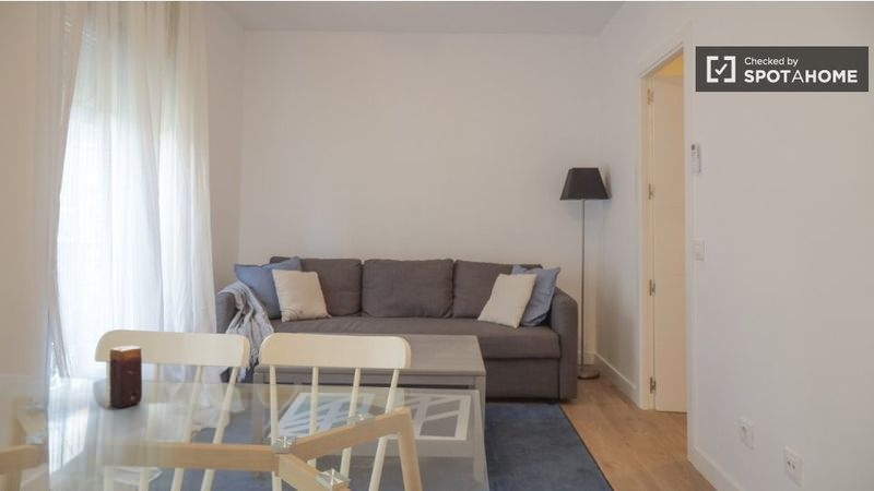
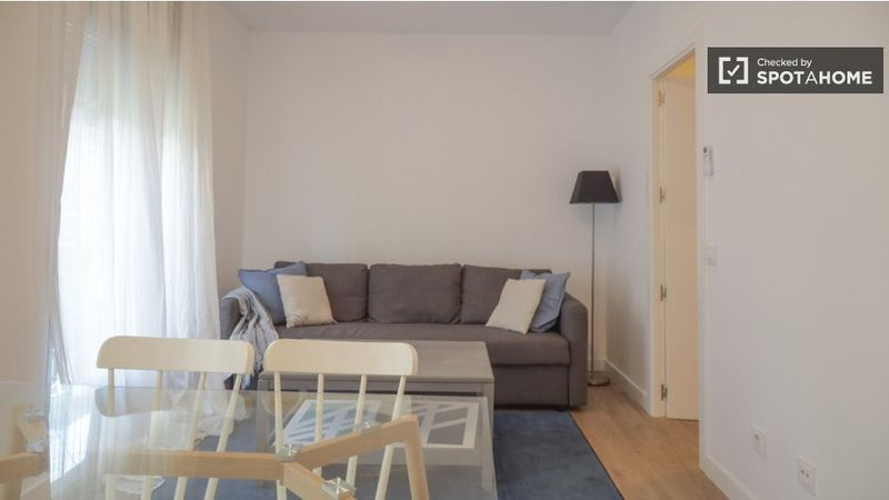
- candle [108,345,143,409]
